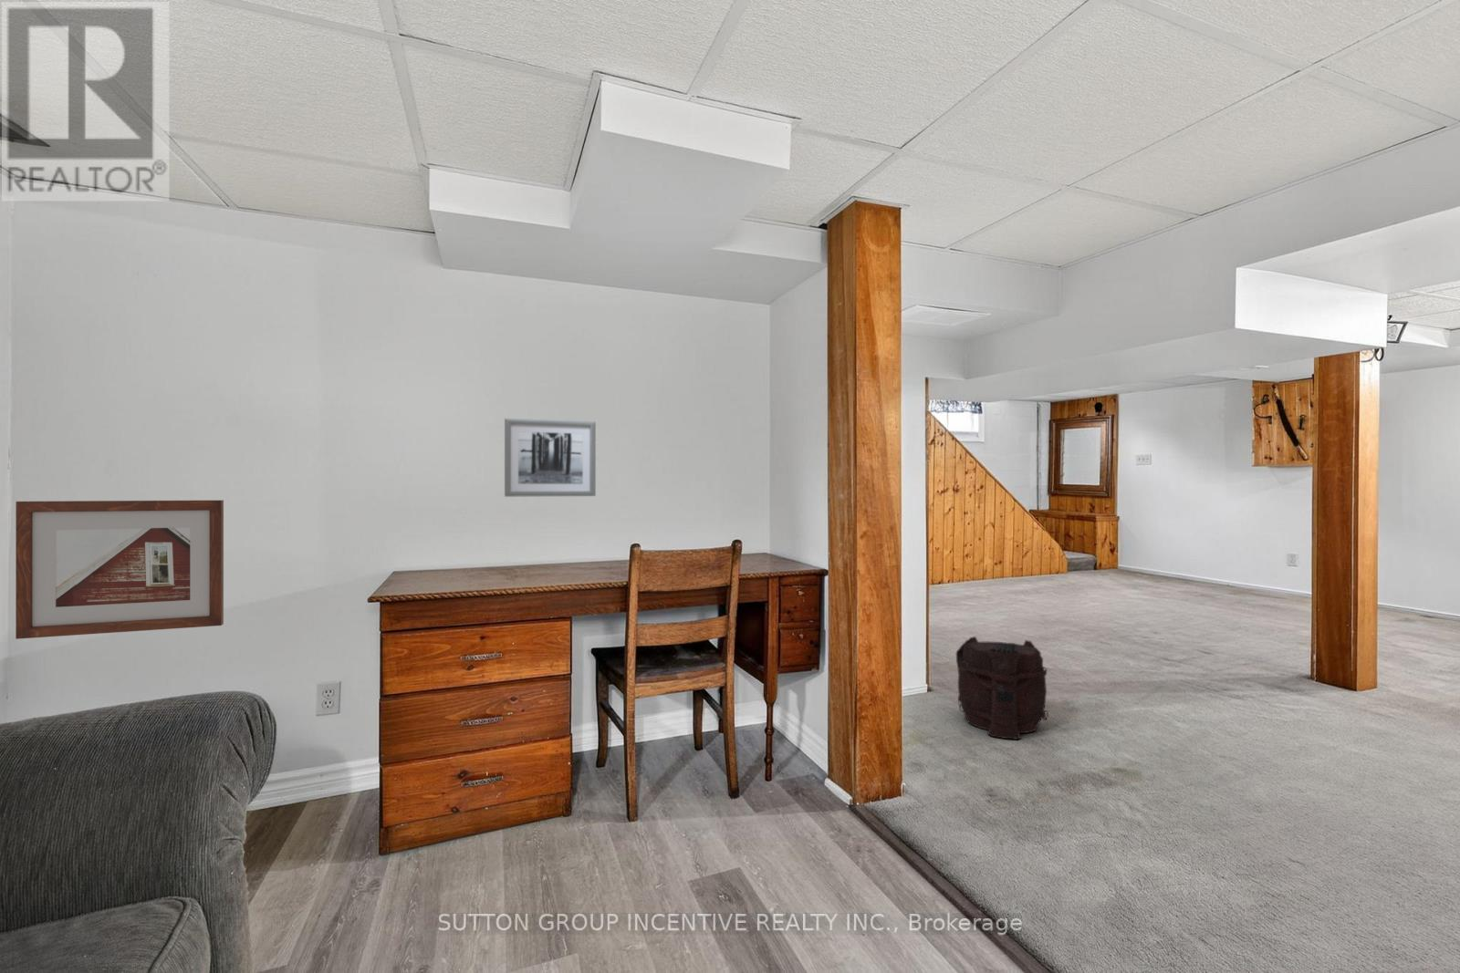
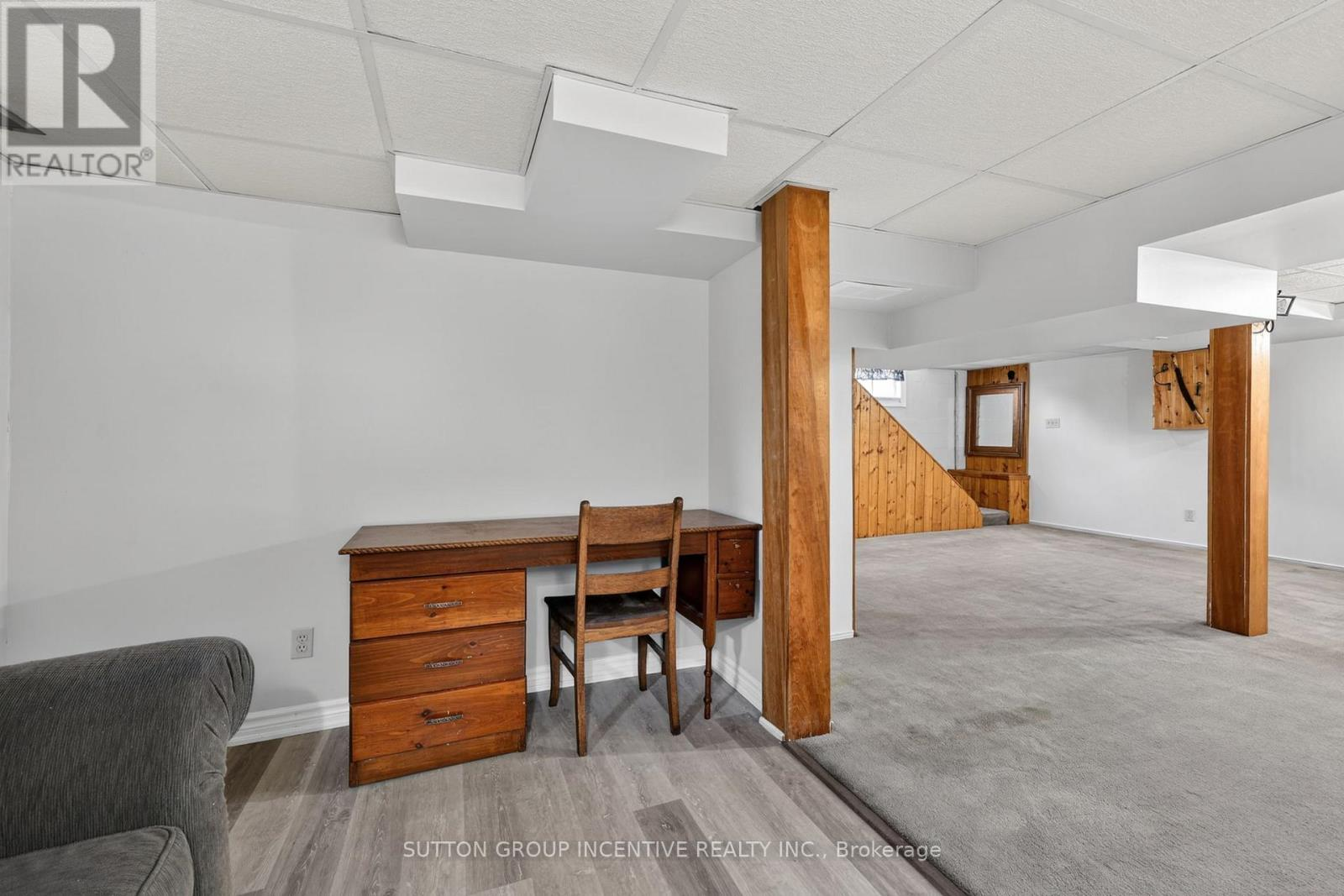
- wall art [504,418,596,497]
- backpack [955,635,1049,741]
- picture frame [14,500,225,640]
